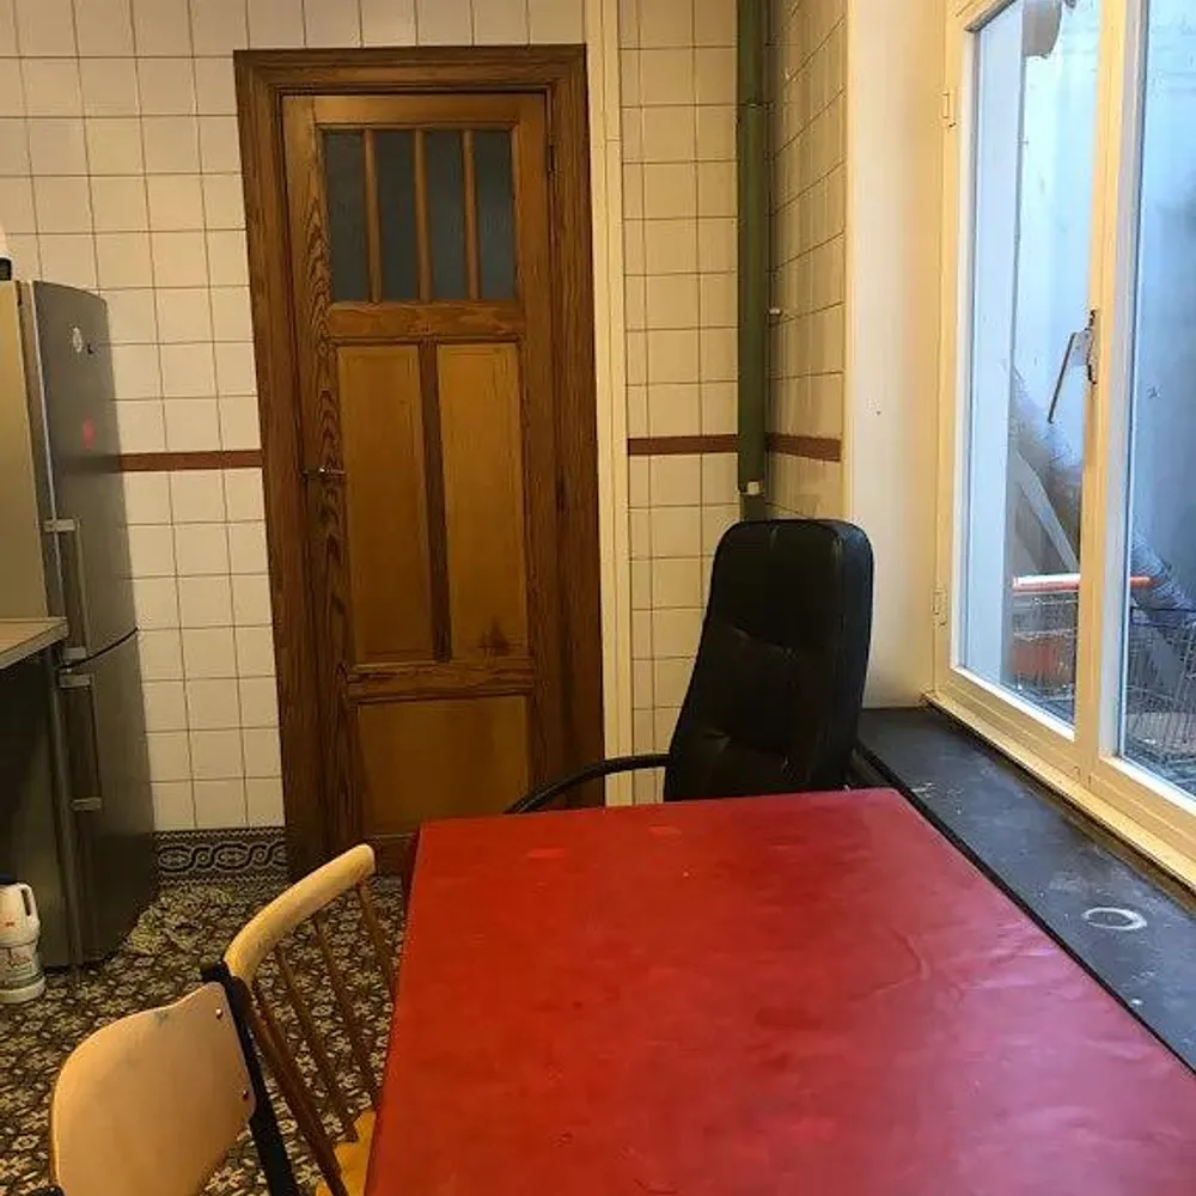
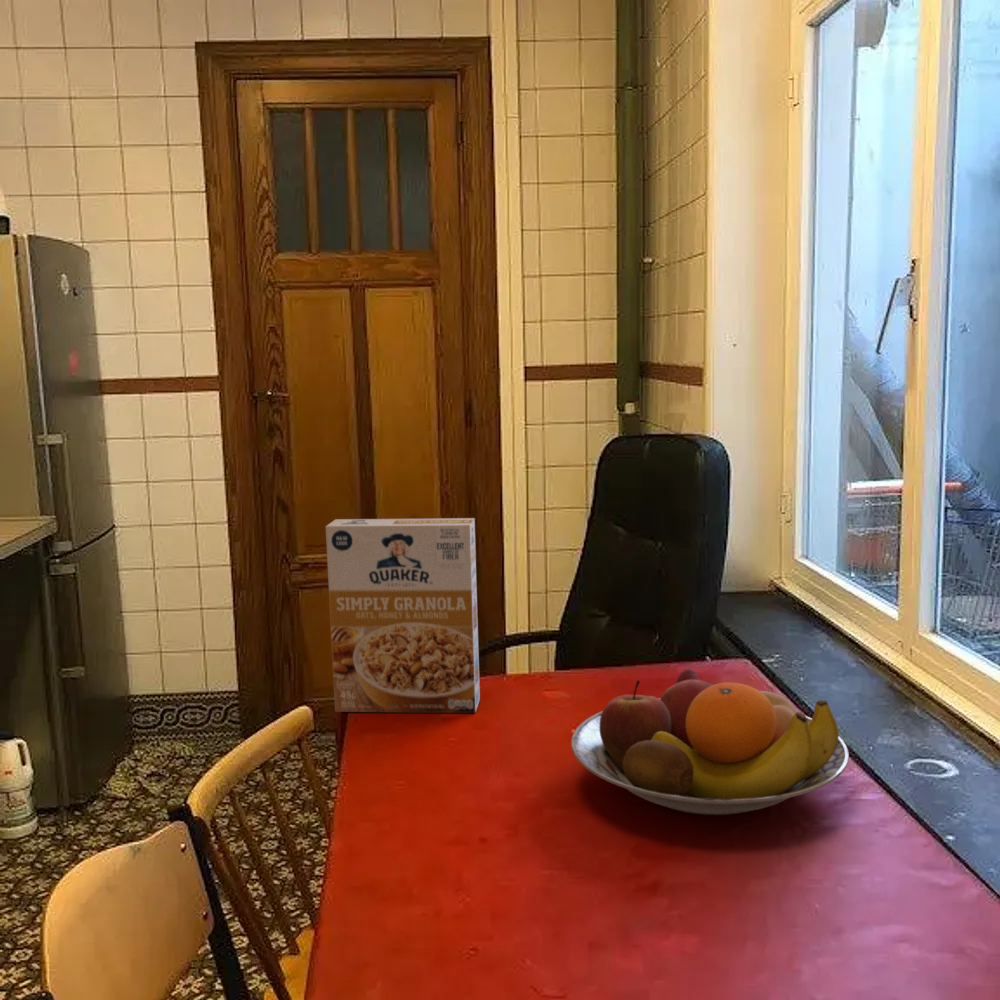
+ fruit bowl [570,667,850,816]
+ cereal box [325,517,481,714]
